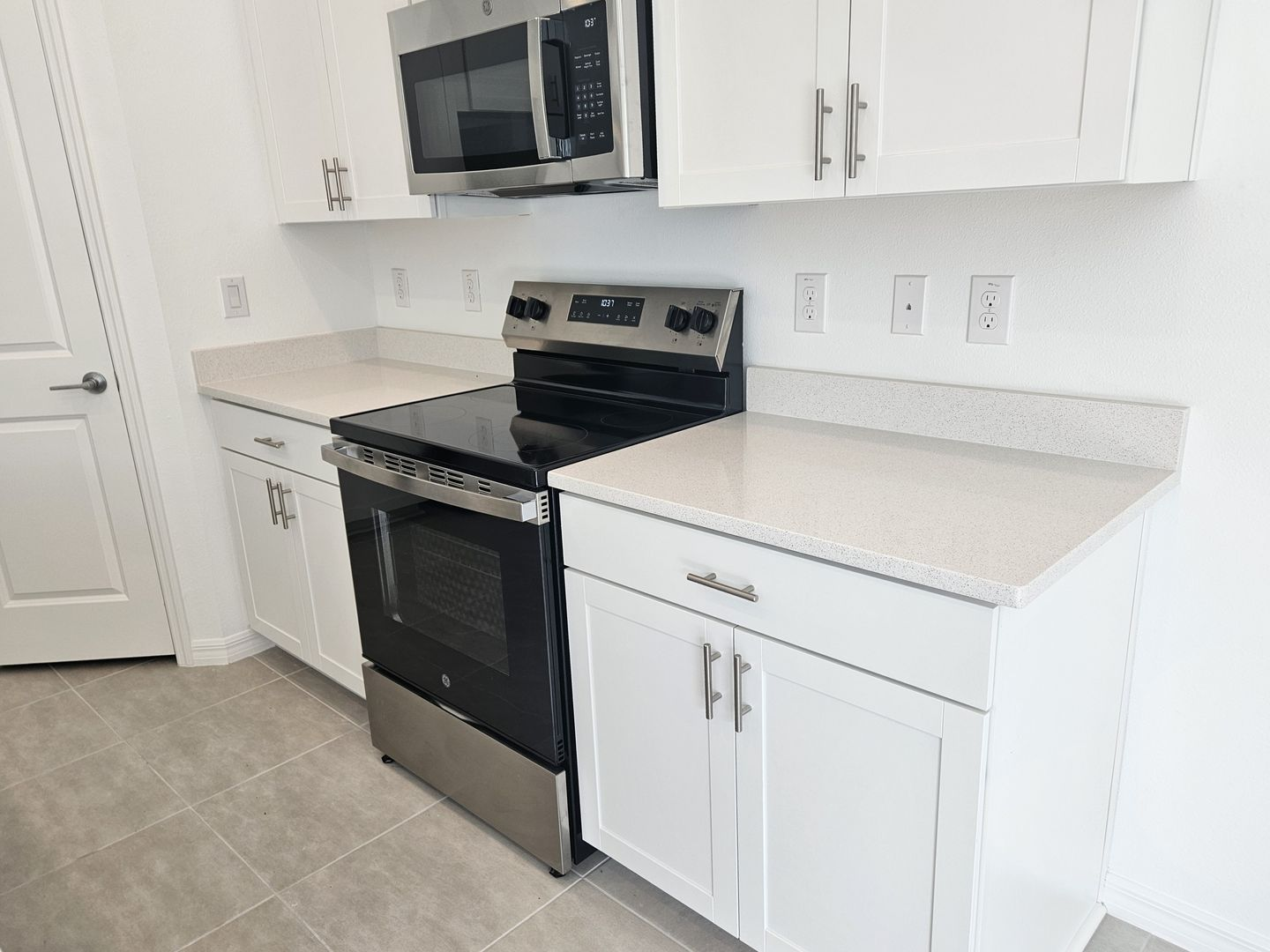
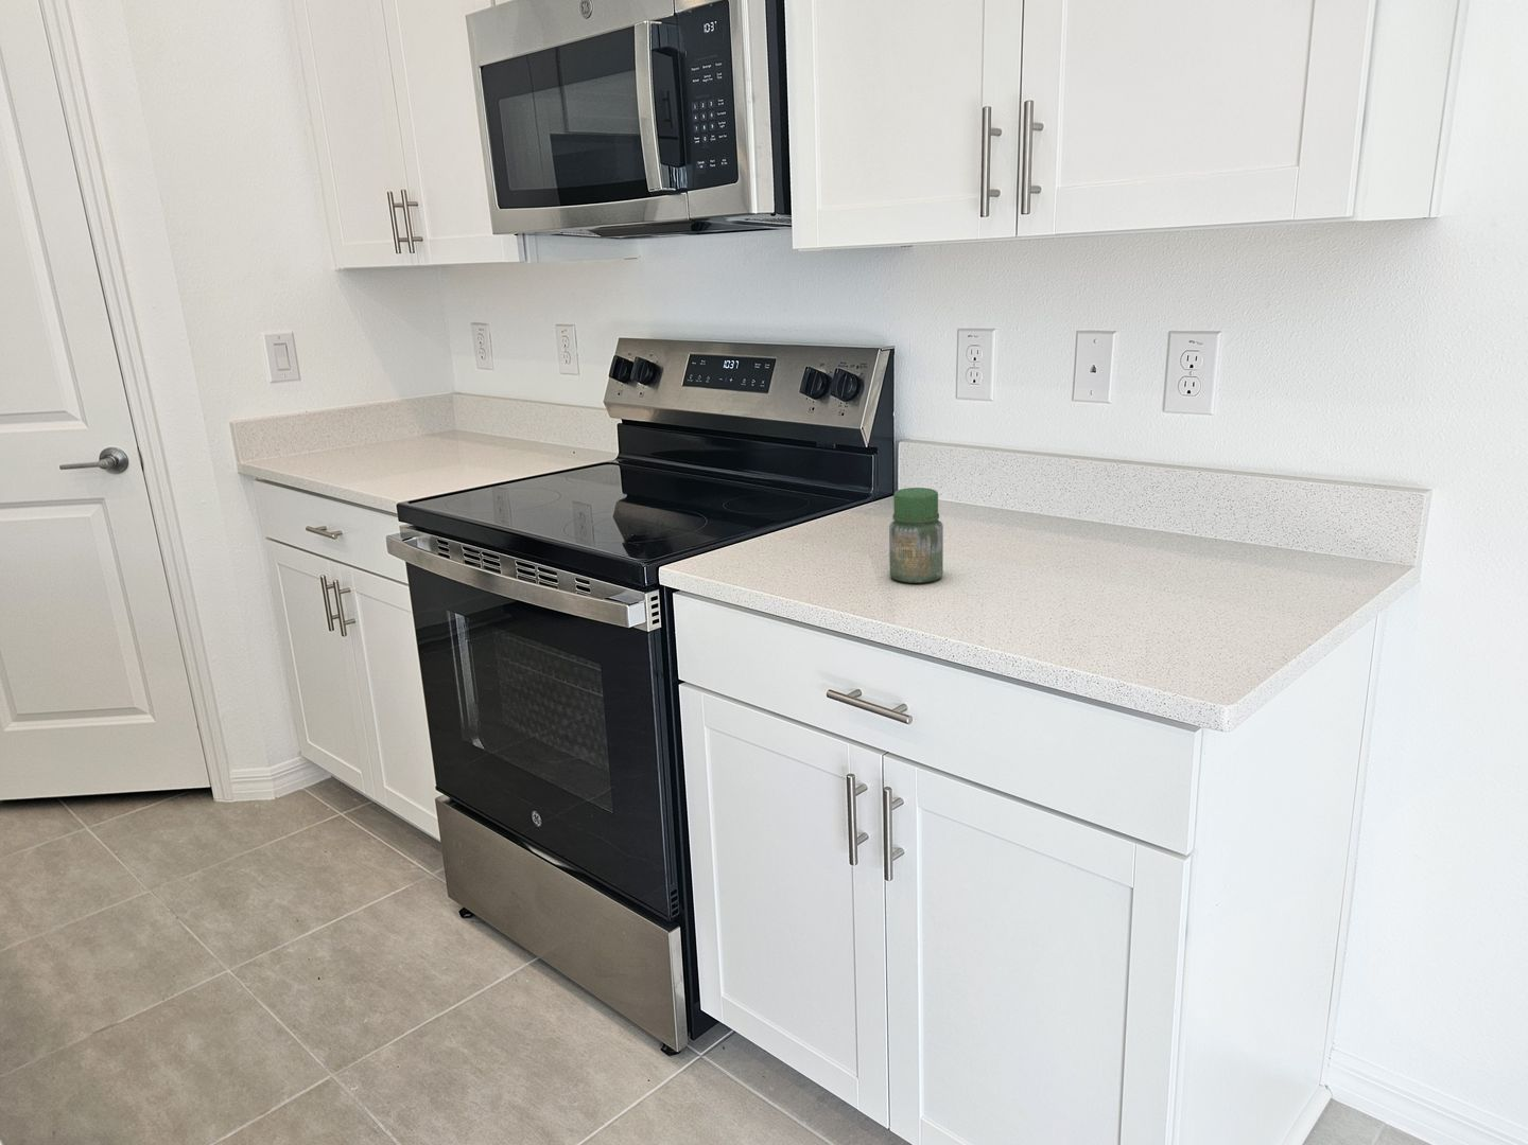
+ jar [888,487,944,585]
